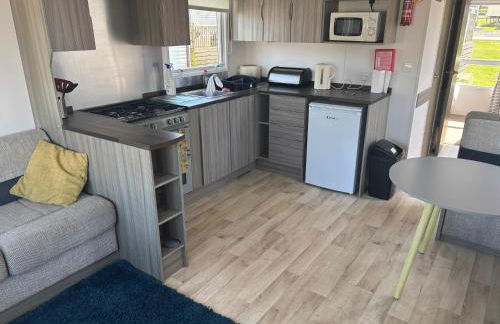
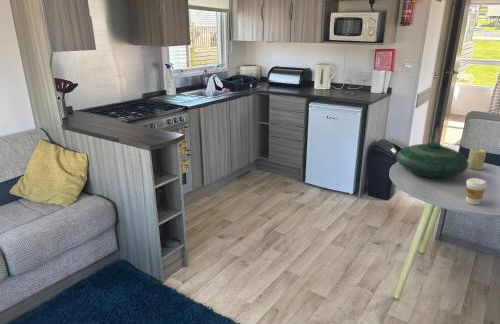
+ decorative bowl [396,141,469,179]
+ candle [467,147,487,171]
+ coffee cup [465,177,488,206]
